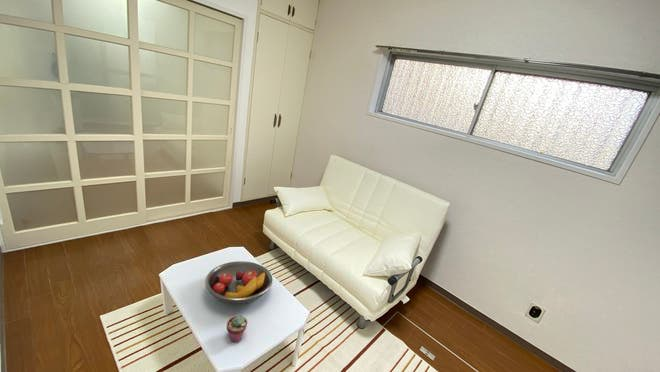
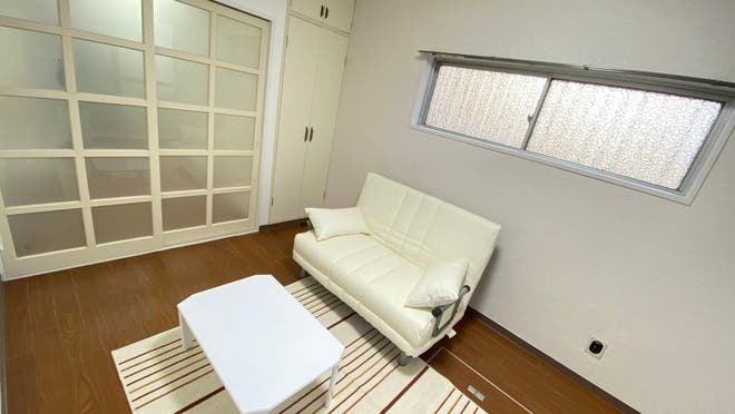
- potted succulent [226,314,248,343]
- fruit bowl [204,260,273,306]
